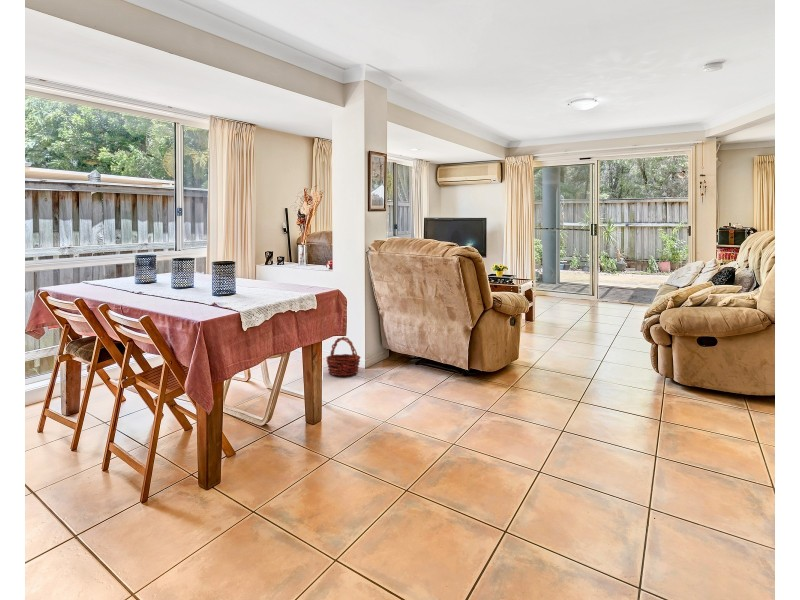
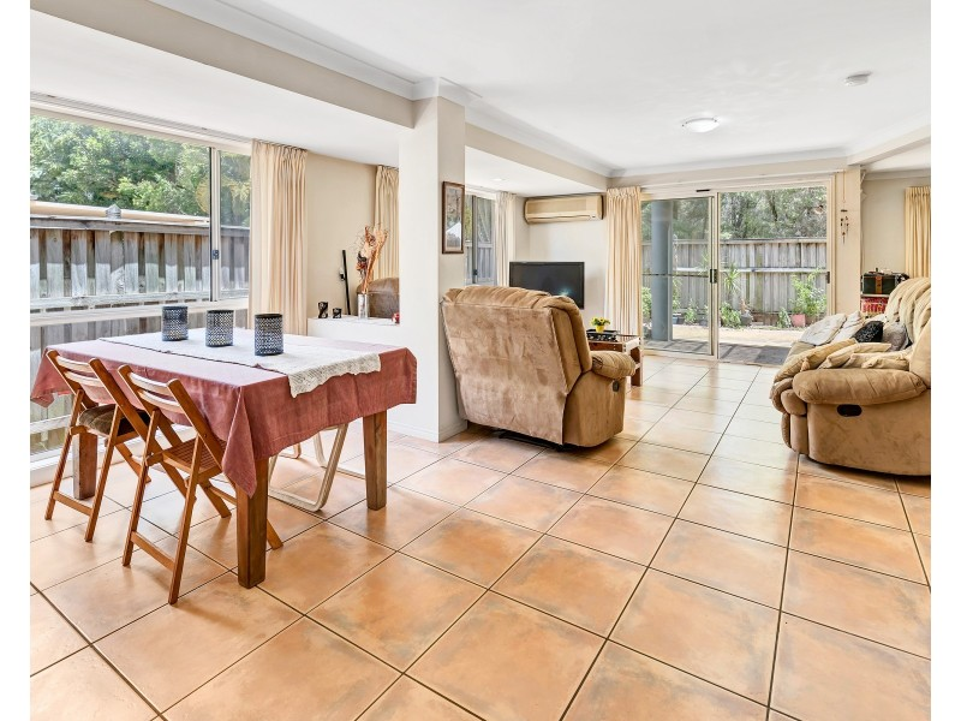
- basket [325,336,362,376]
